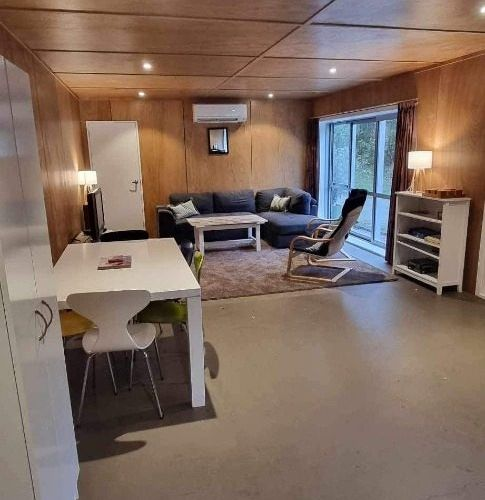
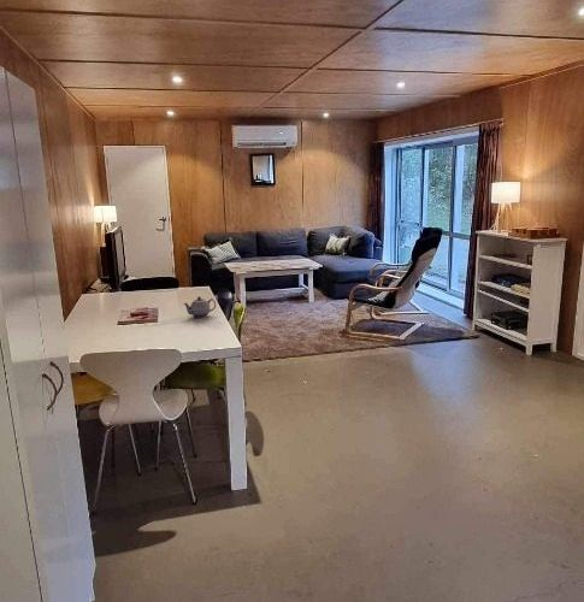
+ teapot [182,295,217,319]
